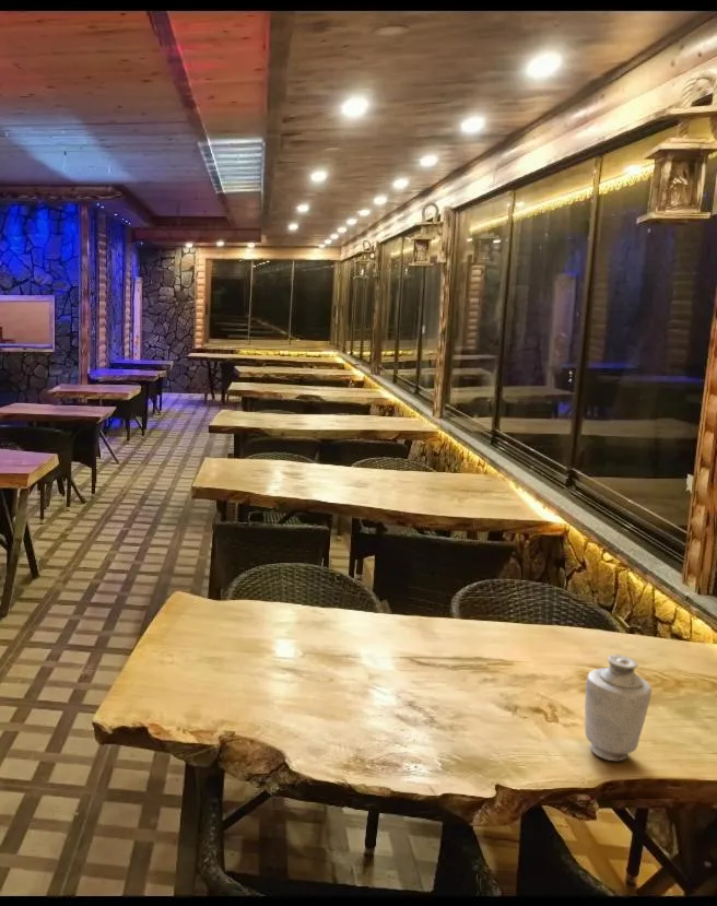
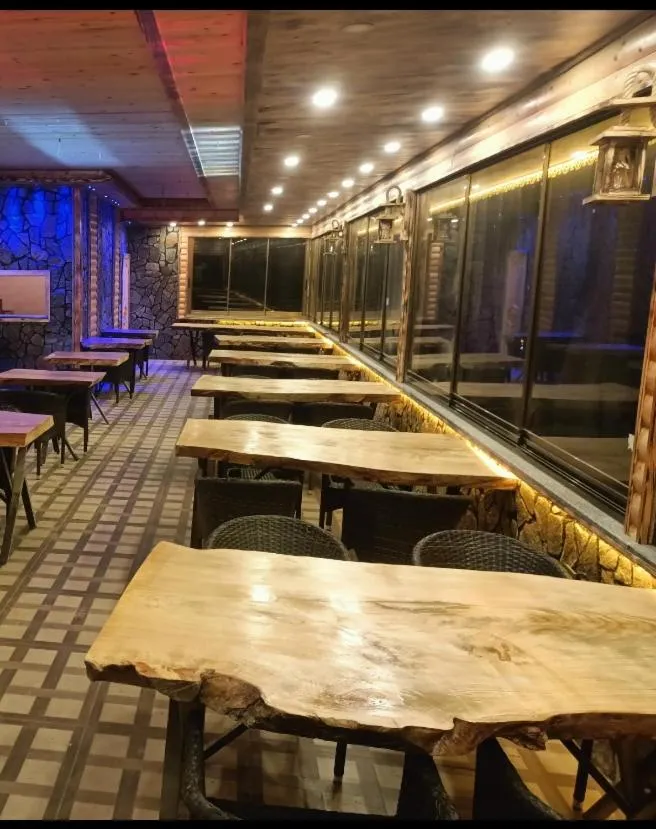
- vase [584,654,653,762]
